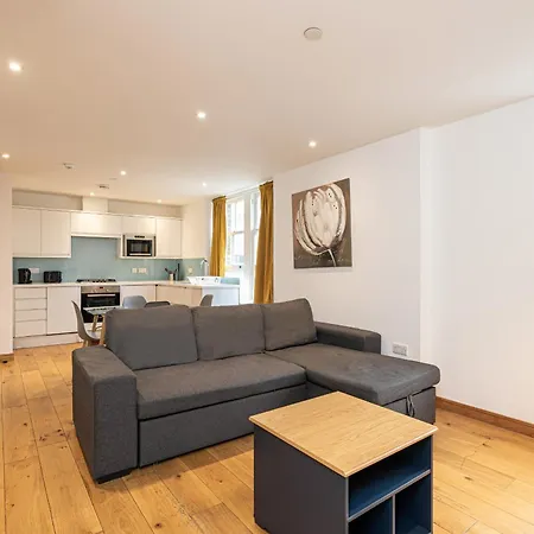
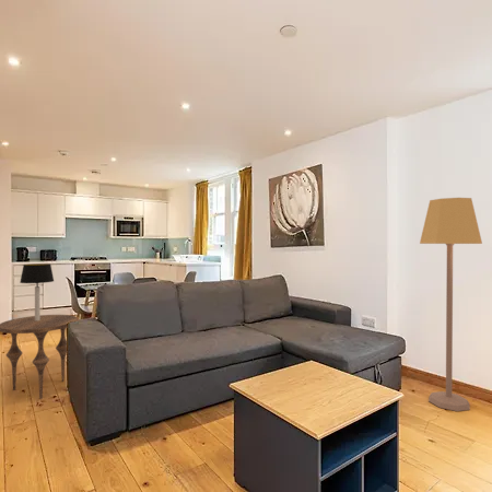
+ side table [0,314,79,400]
+ table lamp [19,262,55,320]
+ lamp [419,197,483,412]
